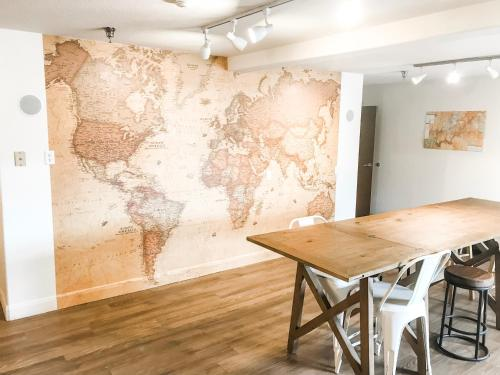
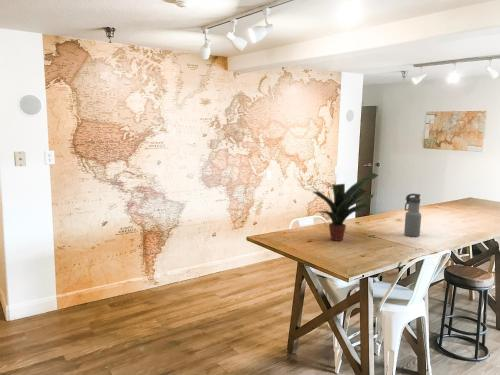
+ potted plant [312,171,379,242]
+ water bottle [403,193,422,238]
